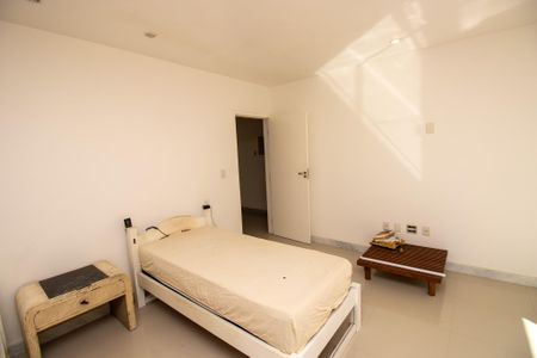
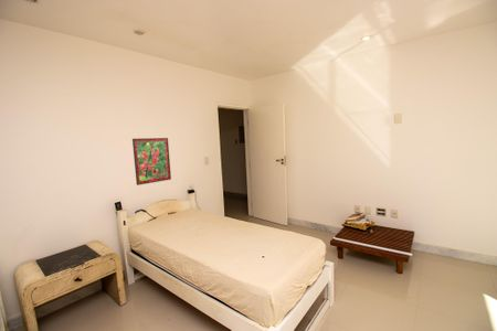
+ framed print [131,137,172,186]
